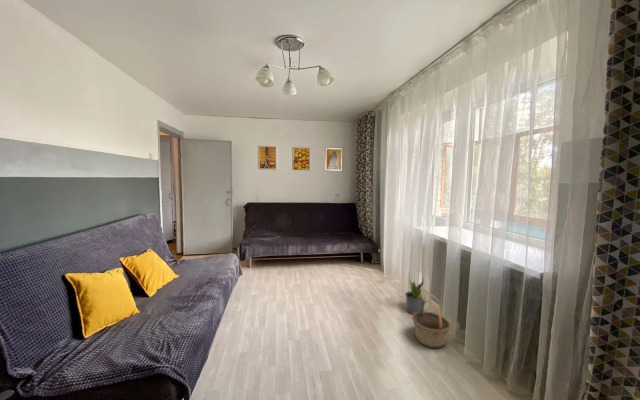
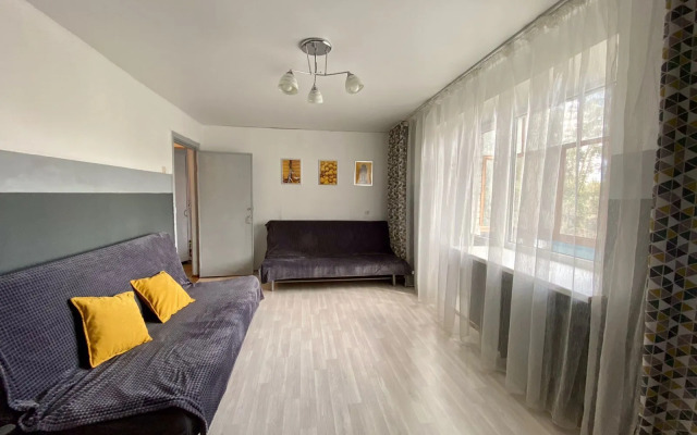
- basket [411,300,452,349]
- potted plant [404,271,426,316]
